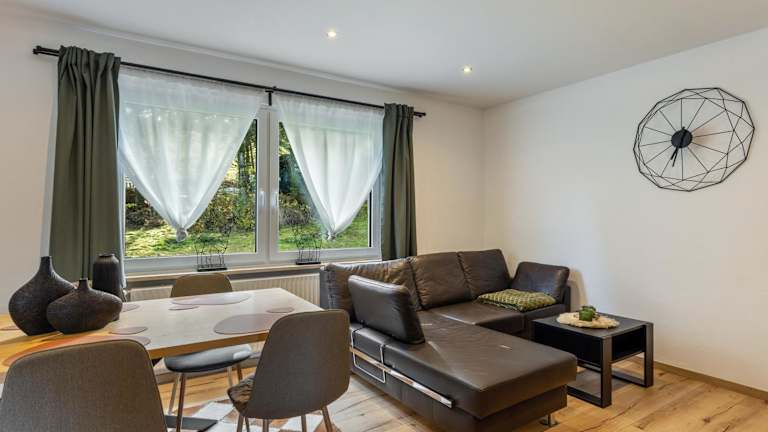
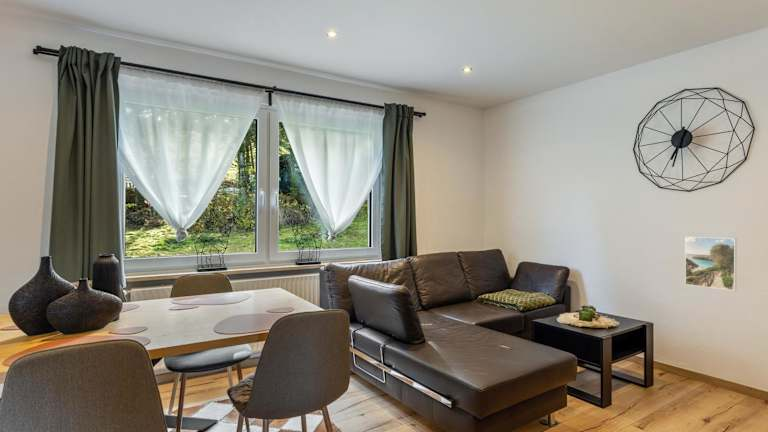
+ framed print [684,236,737,292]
